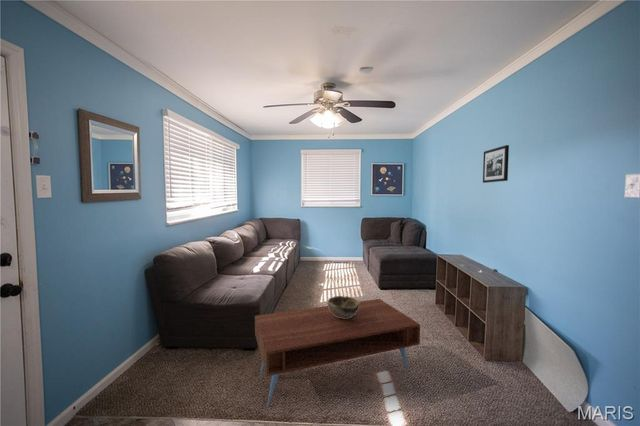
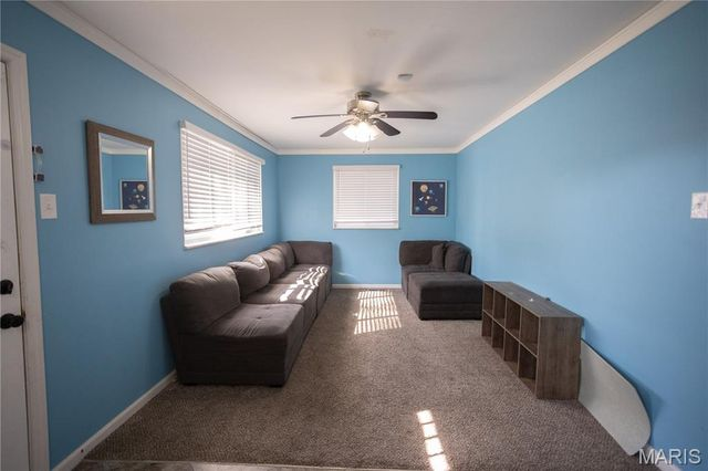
- decorative bowl [327,295,360,319]
- coffee table [254,298,421,409]
- picture frame [482,144,510,184]
